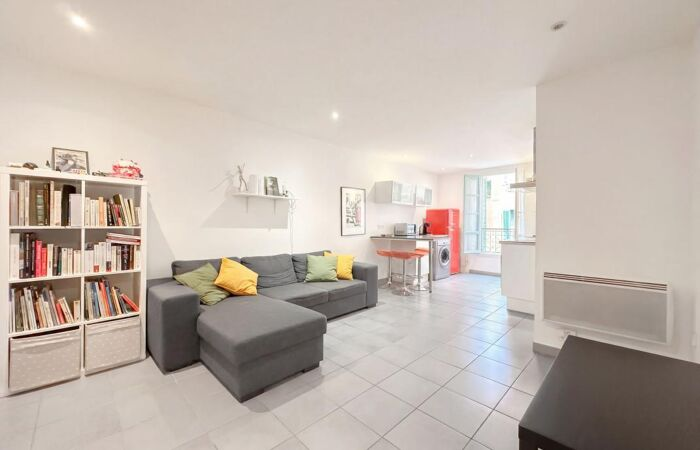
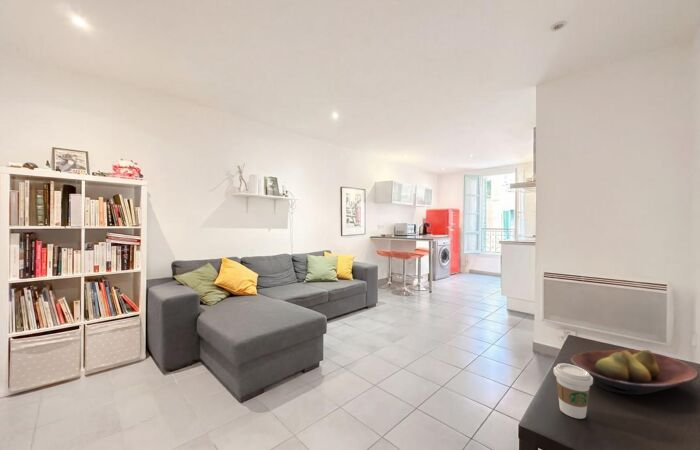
+ fruit bowl [570,349,700,396]
+ coffee cup [553,362,594,420]
